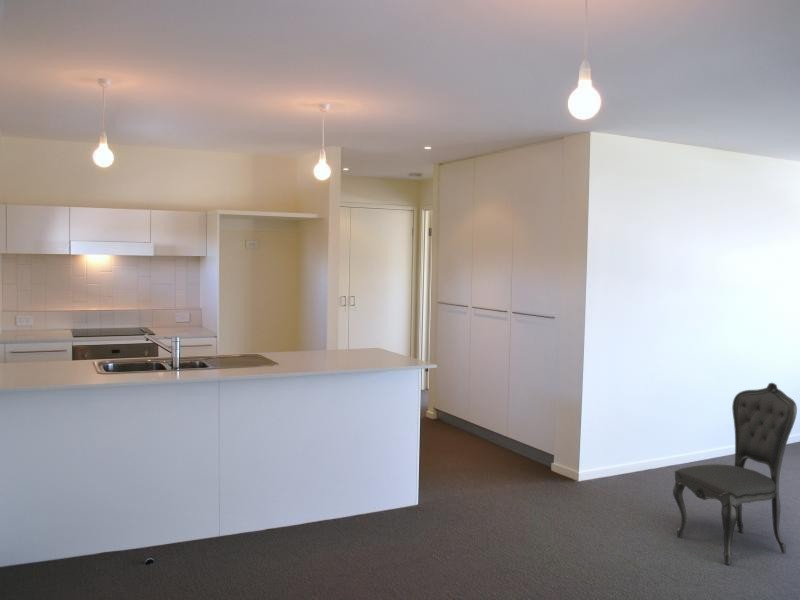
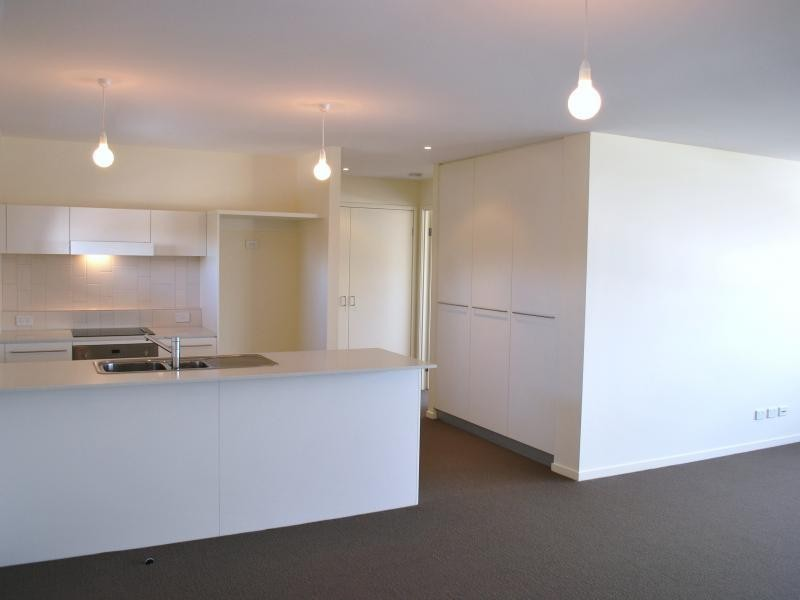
- dining chair [672,382,798,565]
